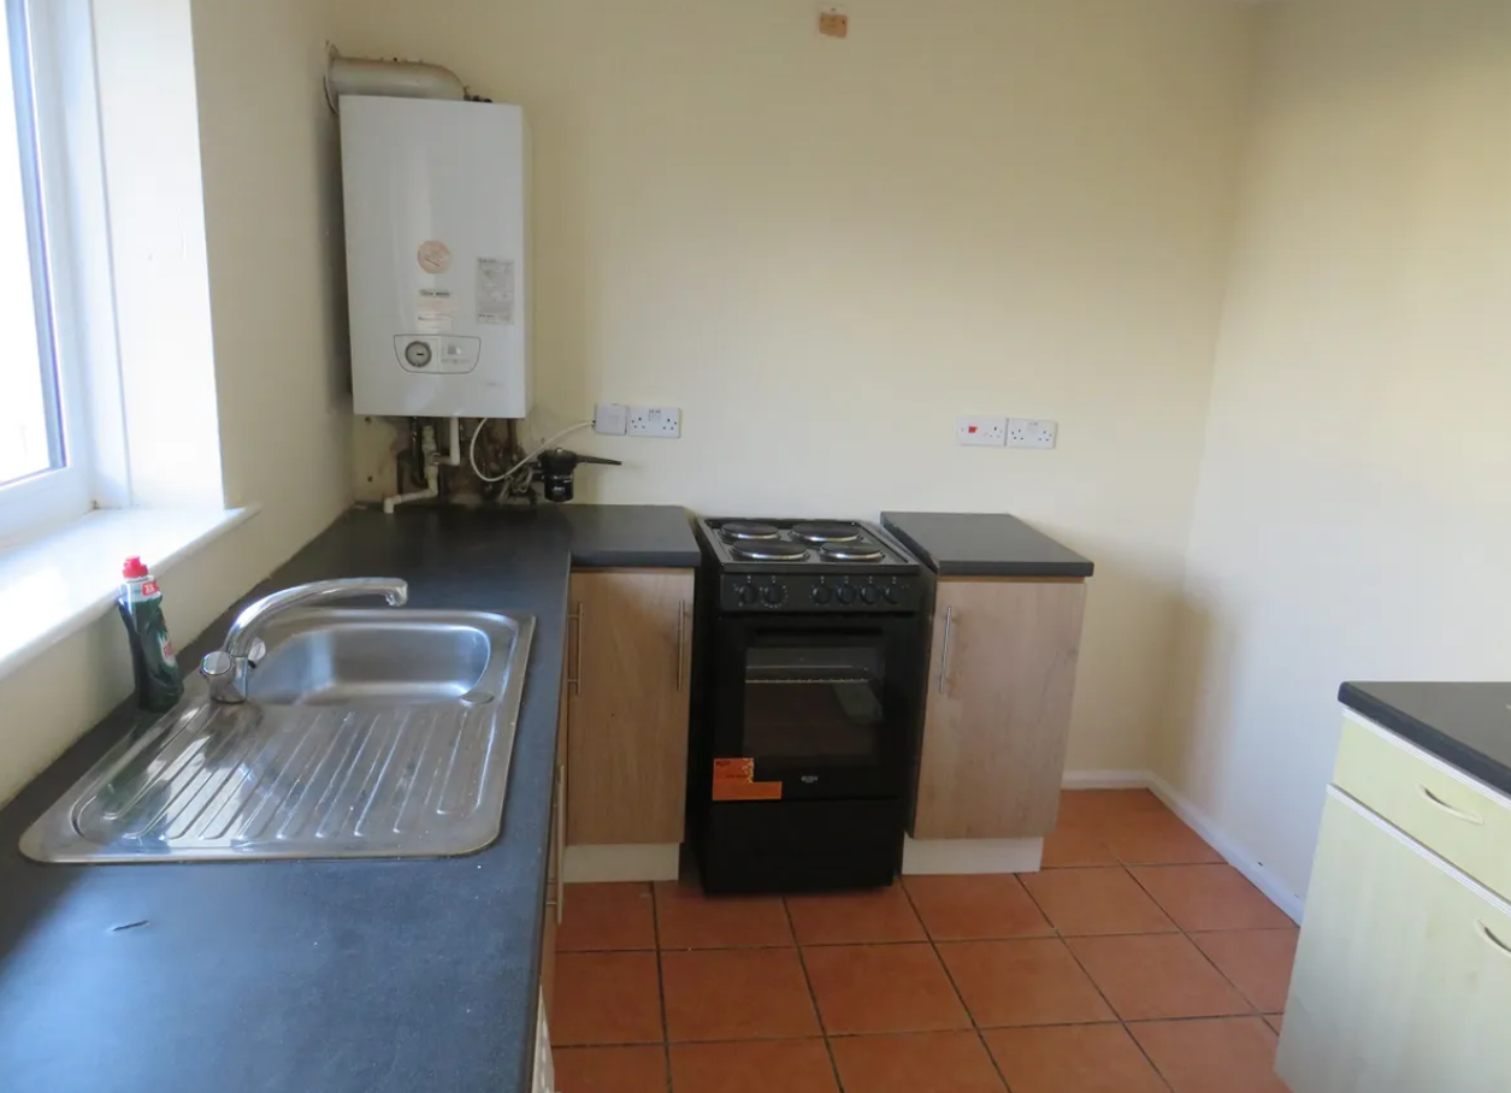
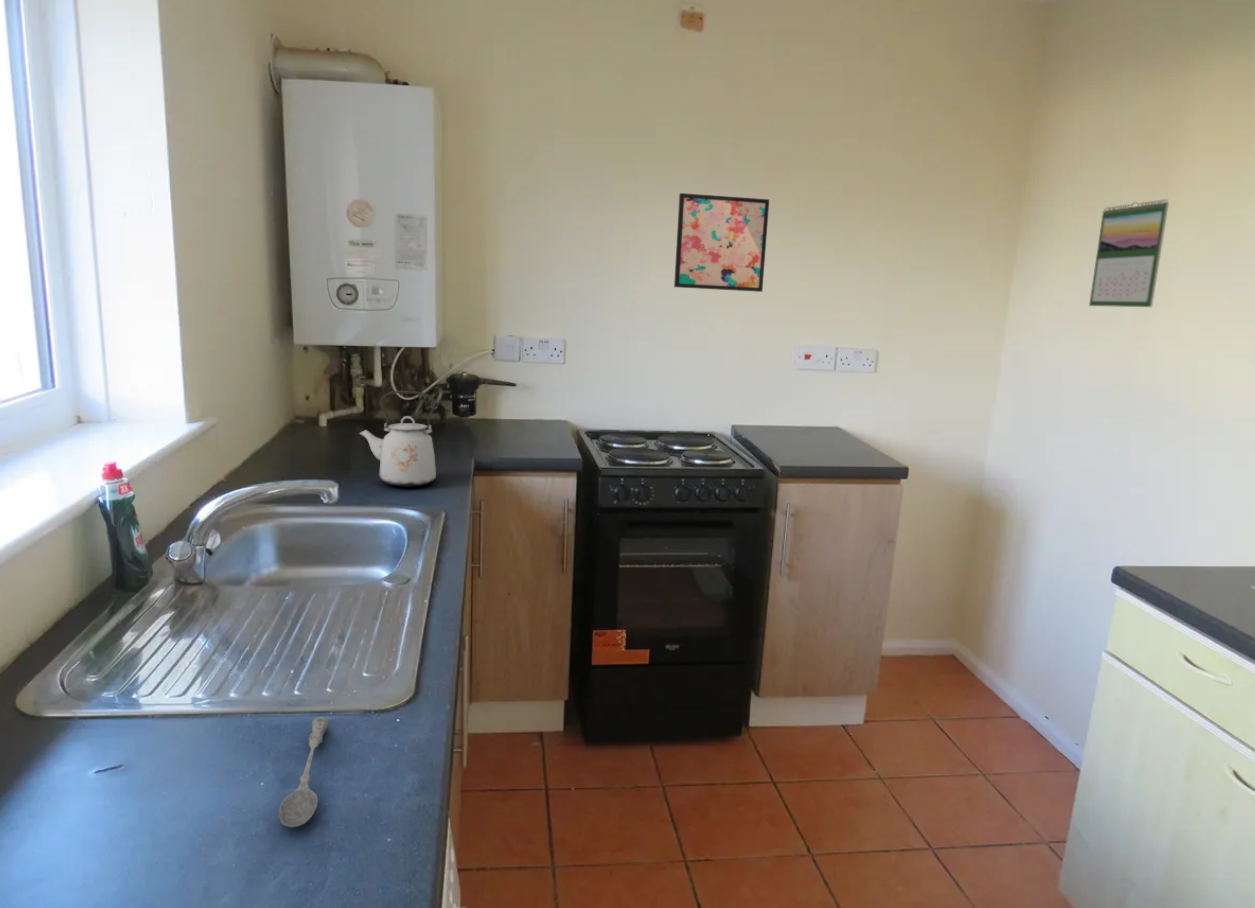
+ calendar [1088,198,1170,308]
+ soupspoon [278,716,329,828]
+ kettle [358,390,437,488]
+ wall art [673,192,770,293]
